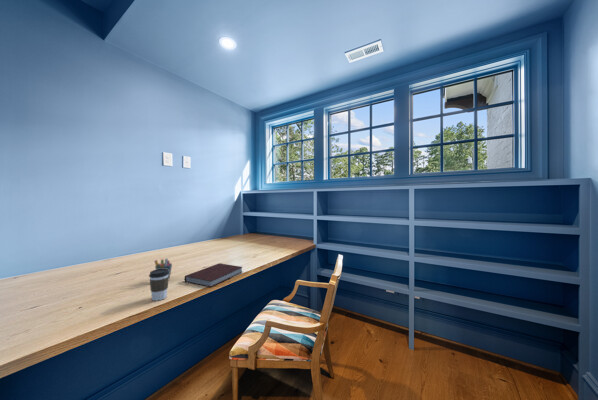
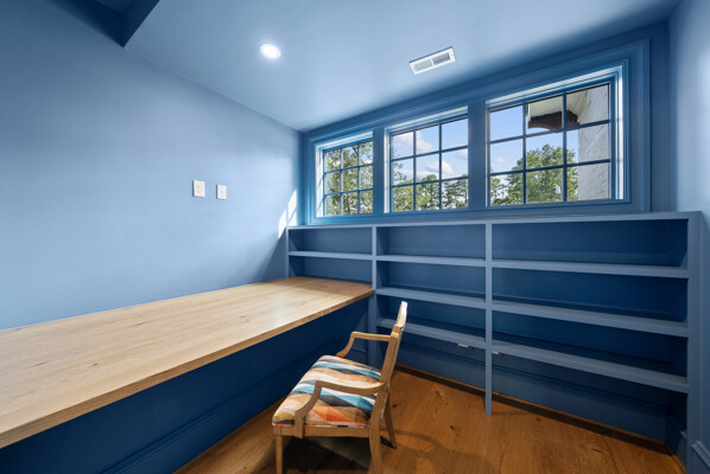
- coffee cup [148,269,169,302]
- notebook [184,262,243,288]
- pen holder [153,257,173,281]
